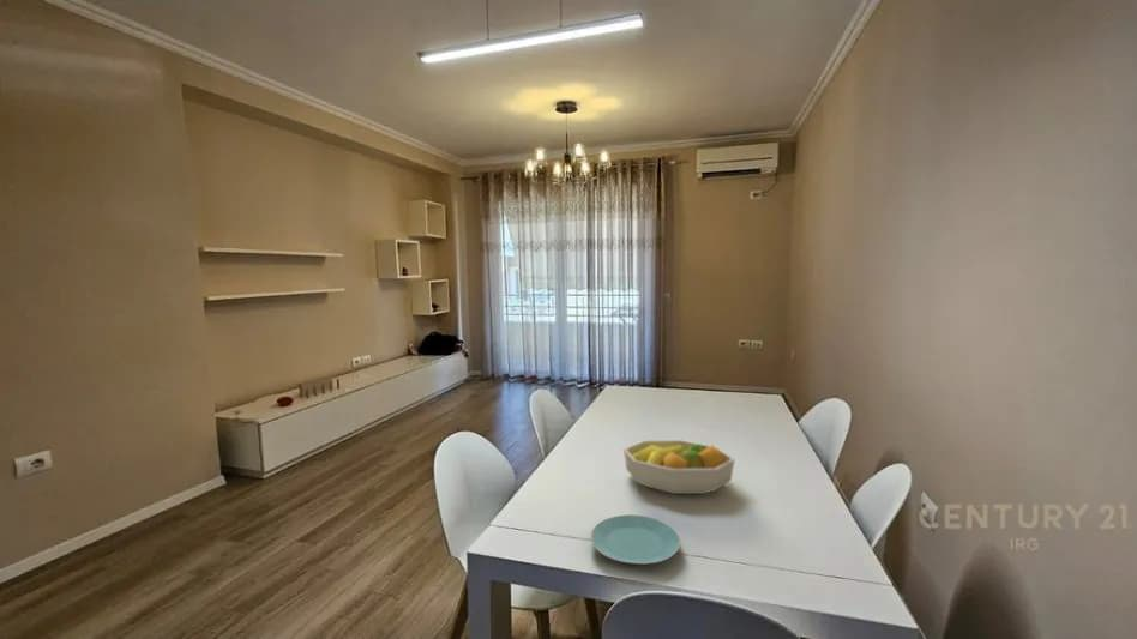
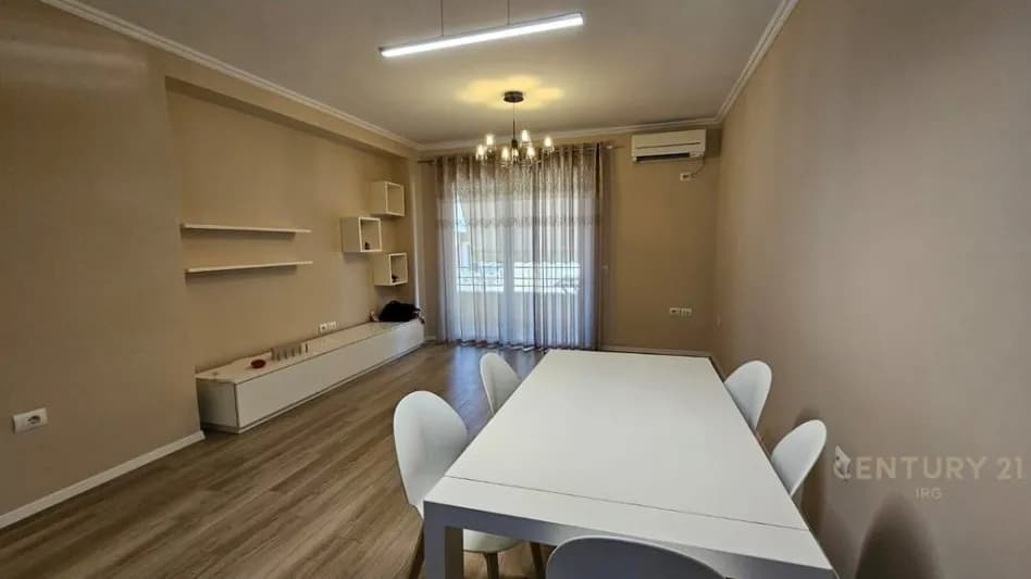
- plate [590,513,681,566]
- fruit bowl [622,439,736,495]
